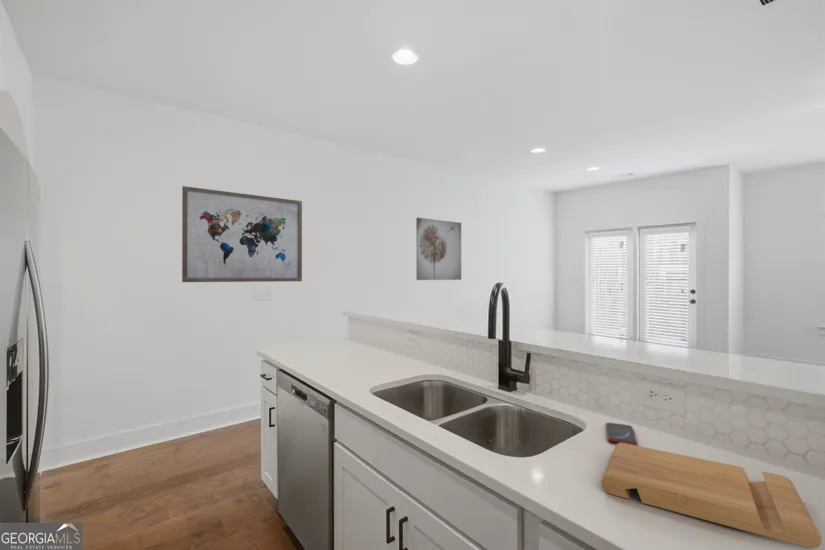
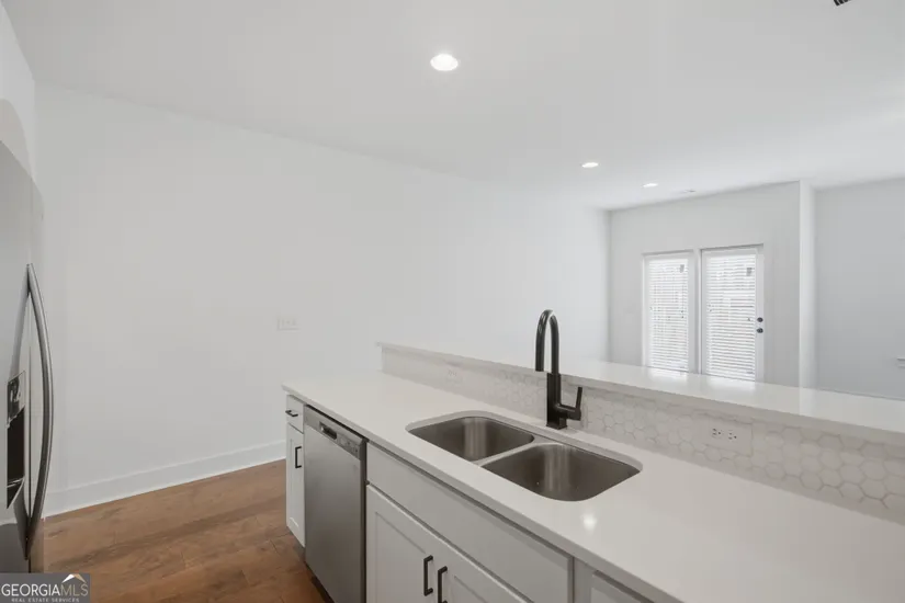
- smartphone [605,422,638,446]
- wall art [181,185,303,283]
- cutting board [600,443,823,549]
- wall art [415,217,462,281]
